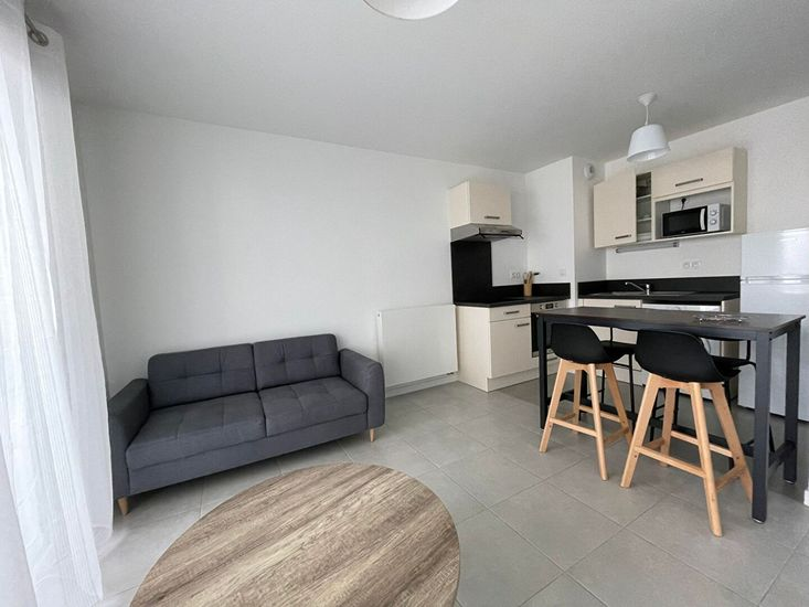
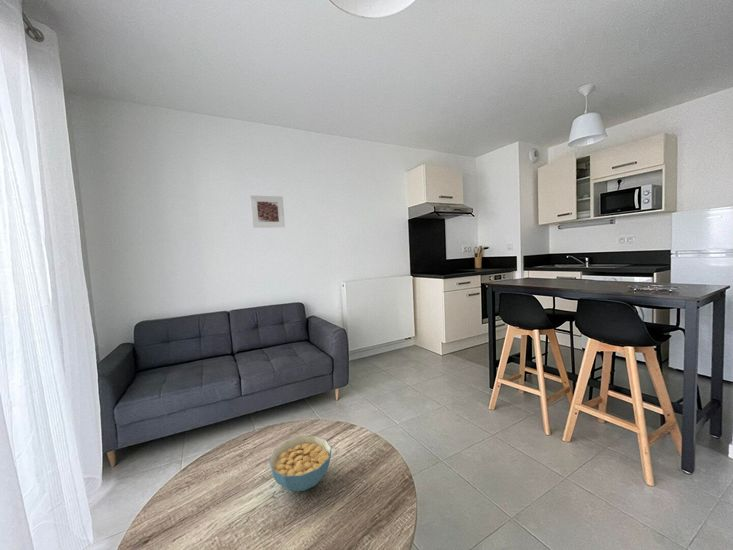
+ cereal bowl [268,435,332,492]
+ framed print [249,194,286,229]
